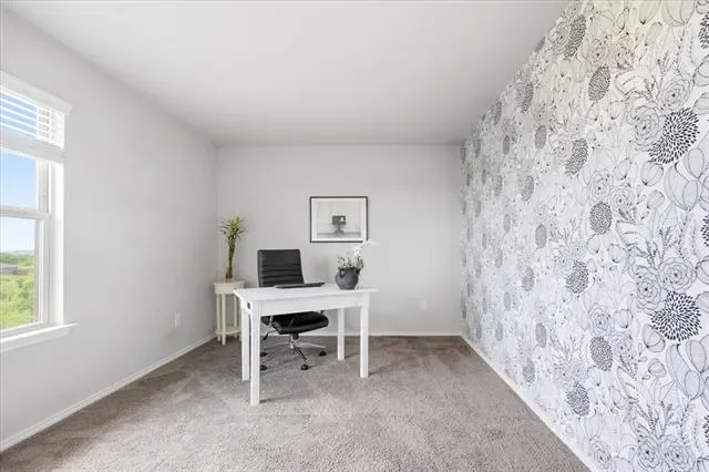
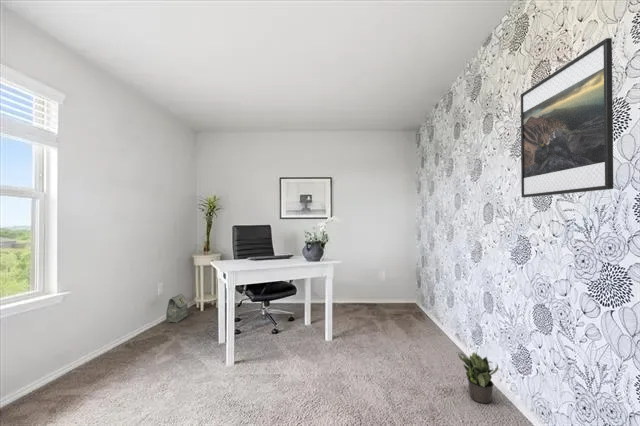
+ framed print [520,37,614,198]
+ bag [165,293,189,324]
+ potted plant [457,351,499,404]
